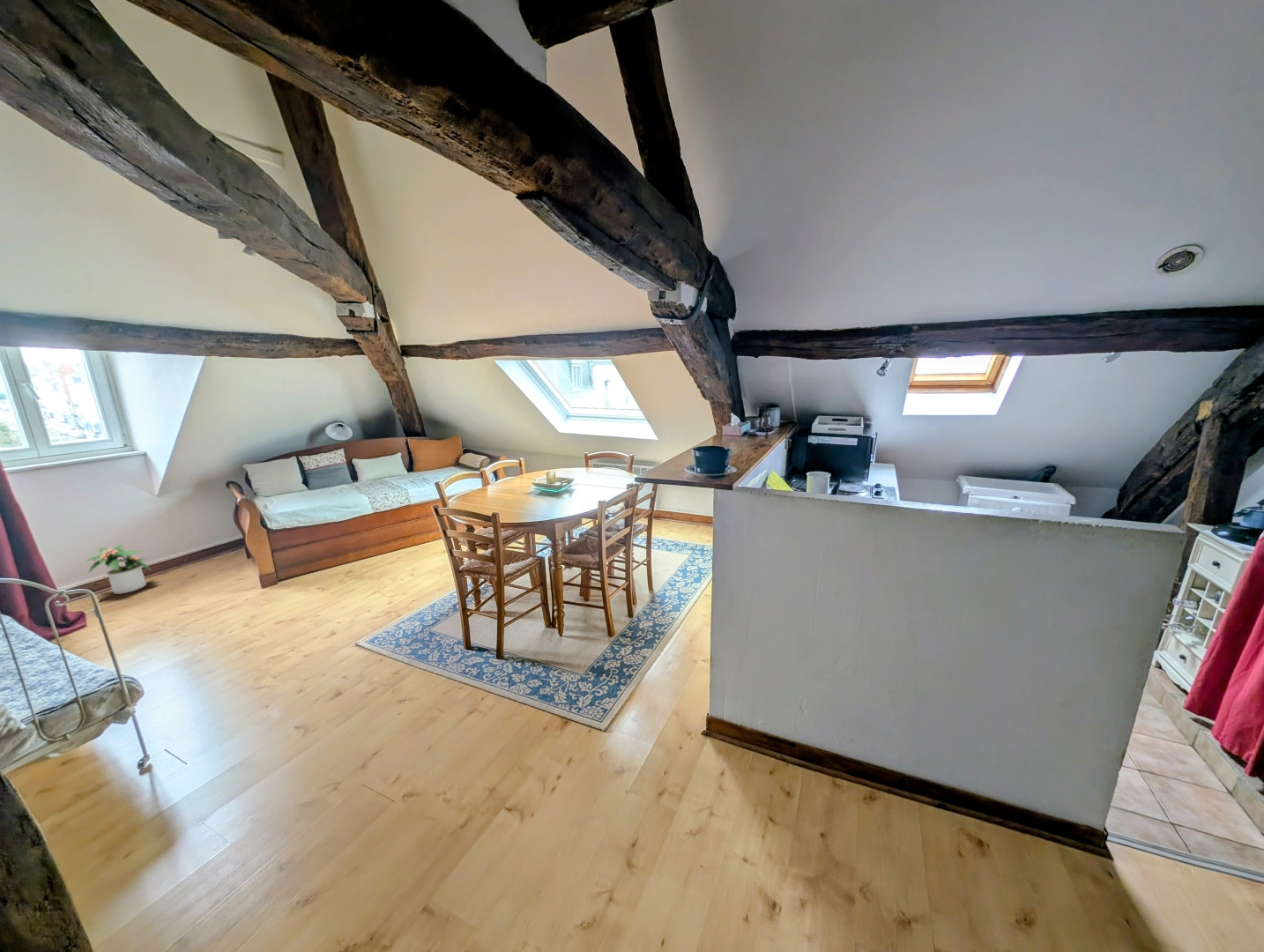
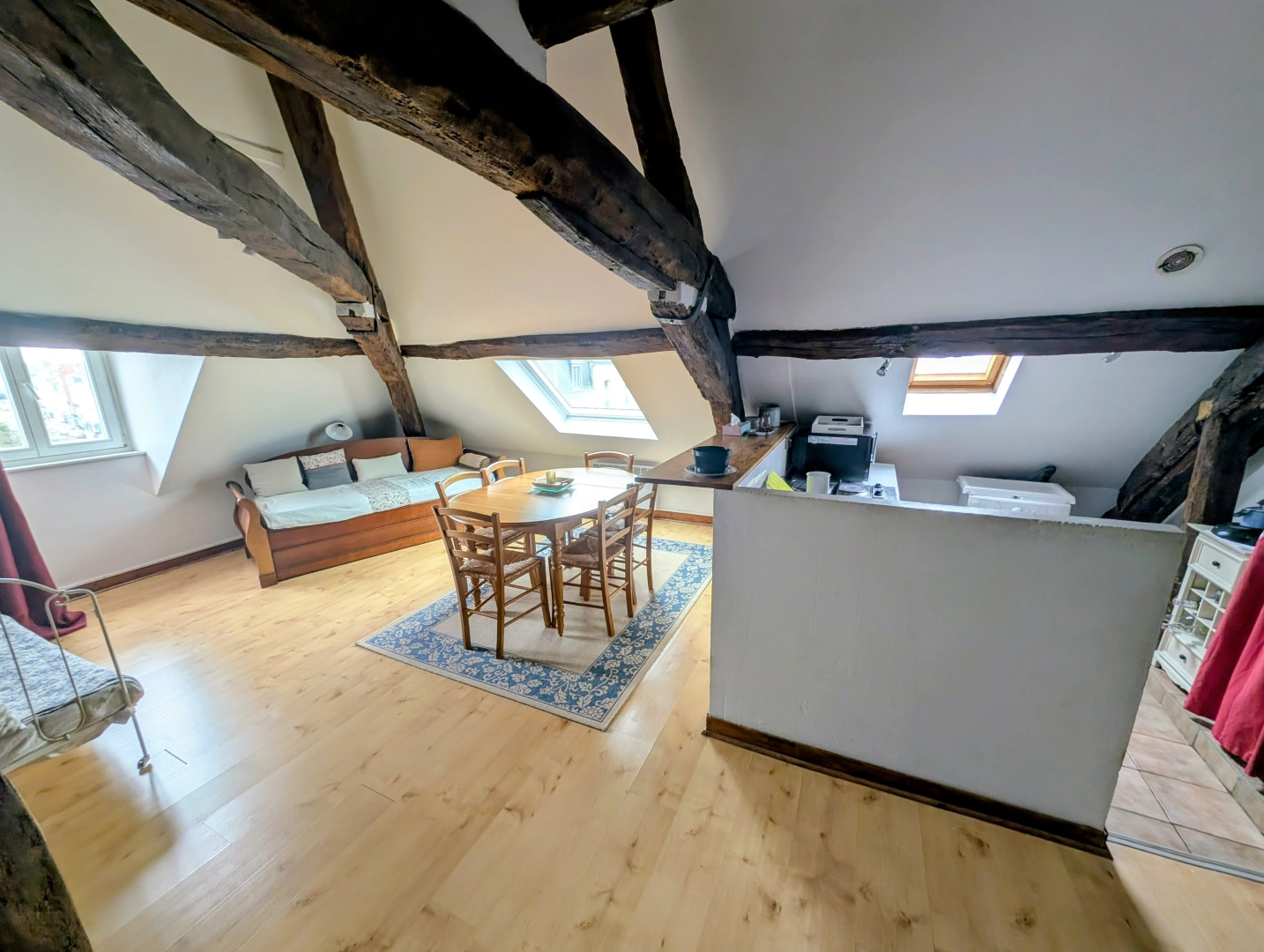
- potted plant [86,543,152,595]
